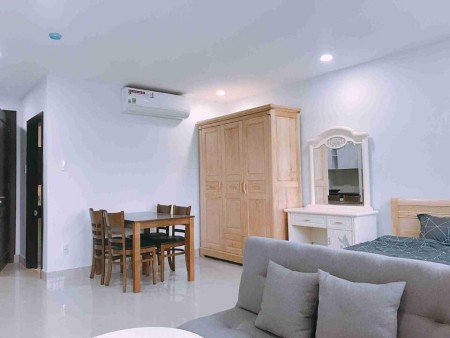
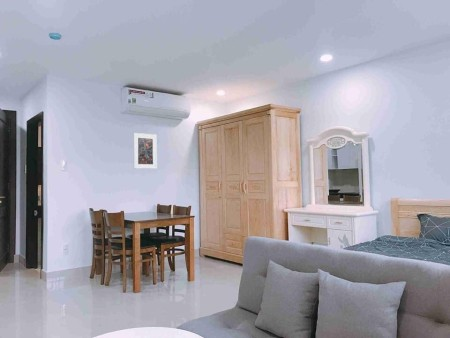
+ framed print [132,132,158,170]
